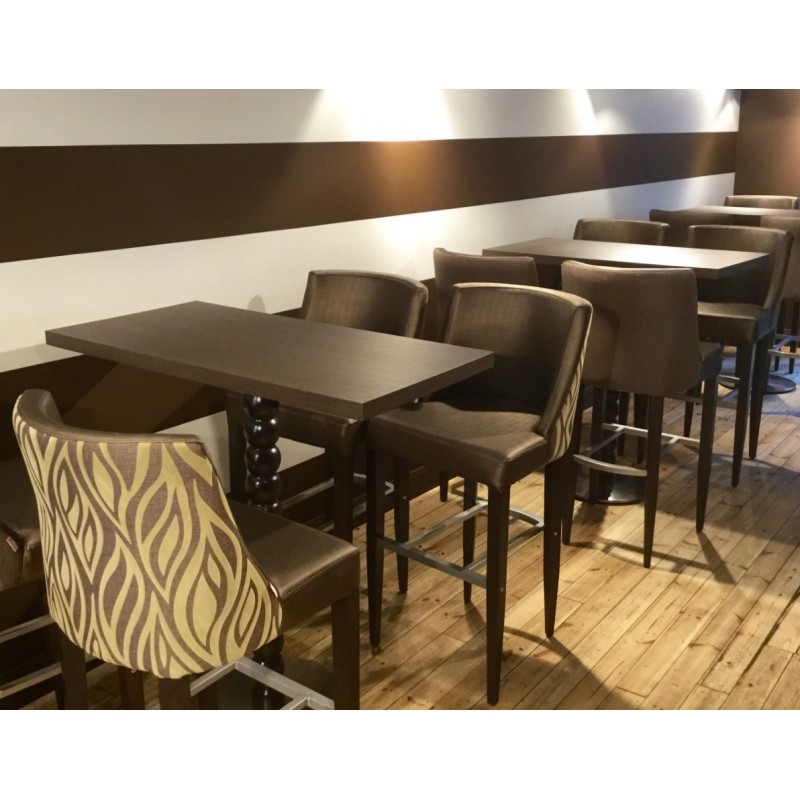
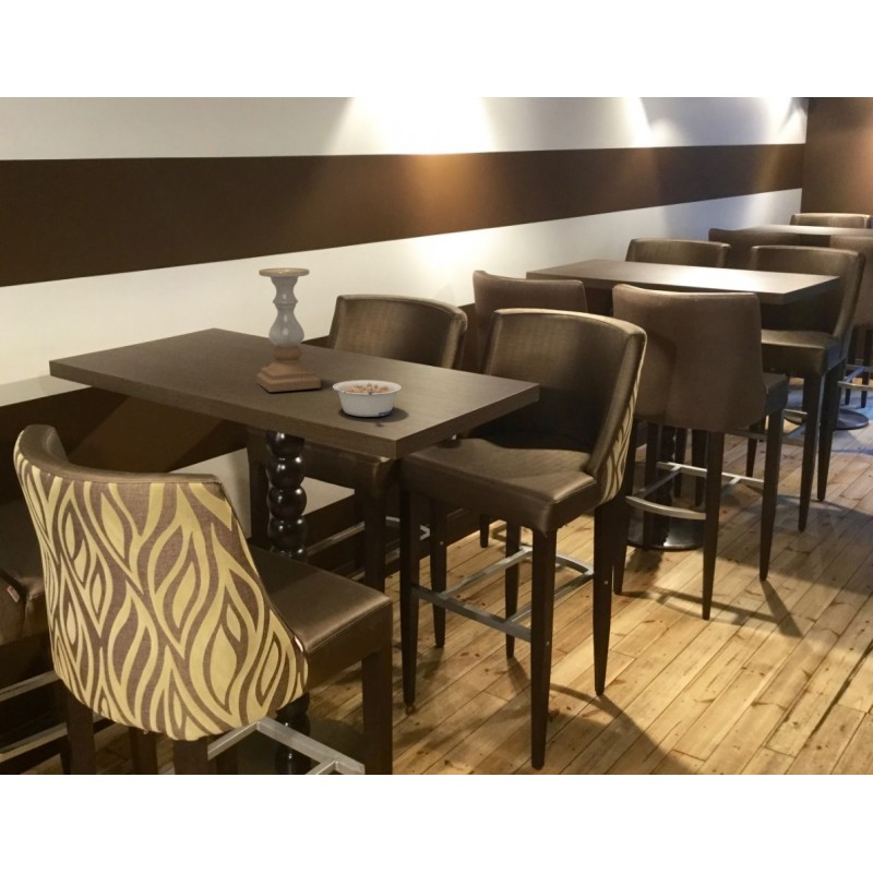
+ candle holder [255,267,322,393]
+ legume [332,379,403,418]
